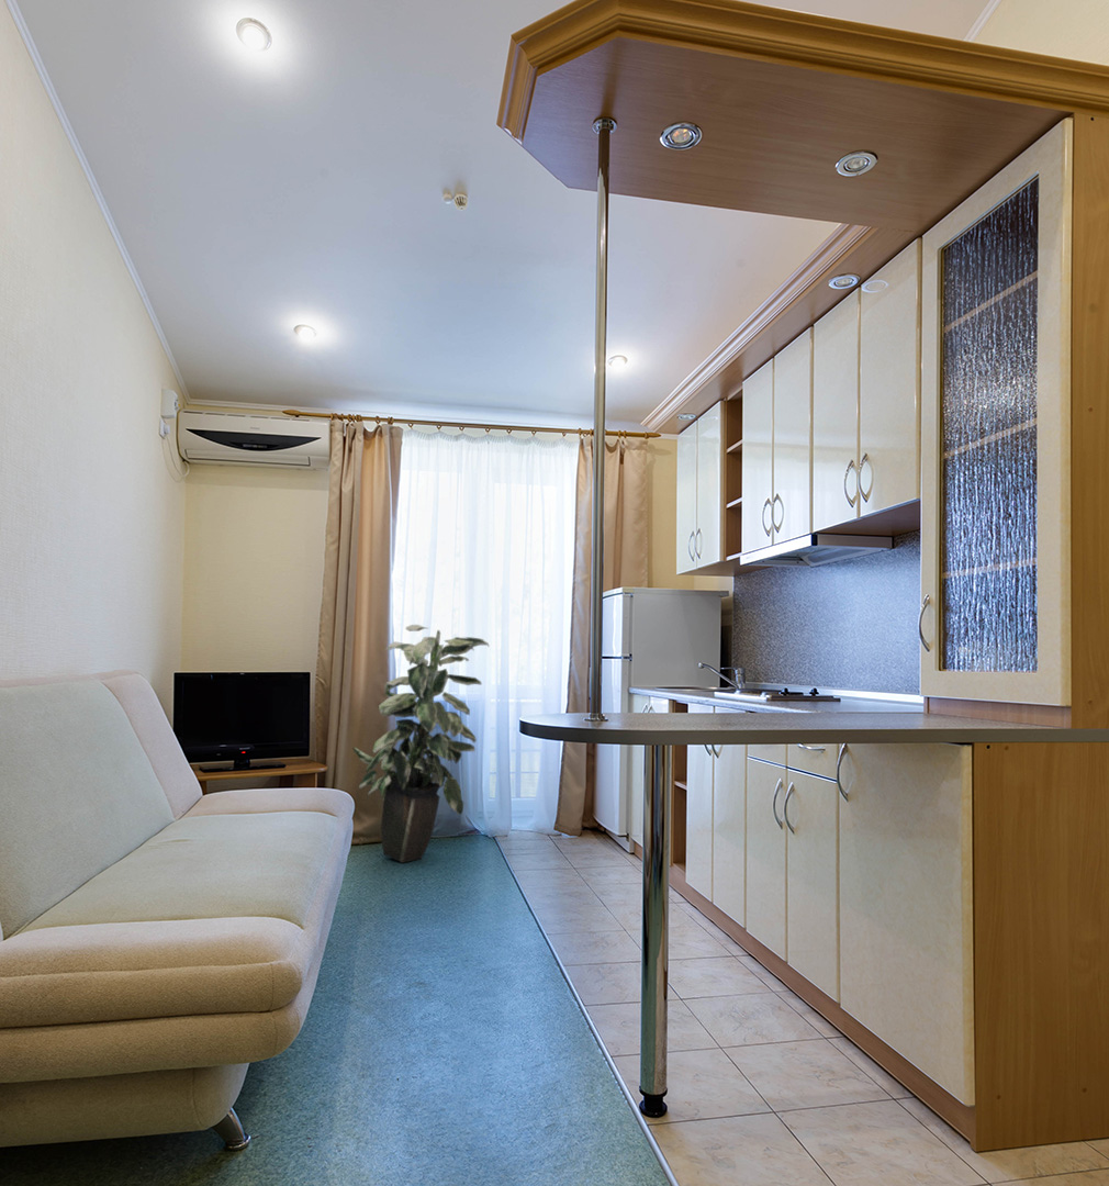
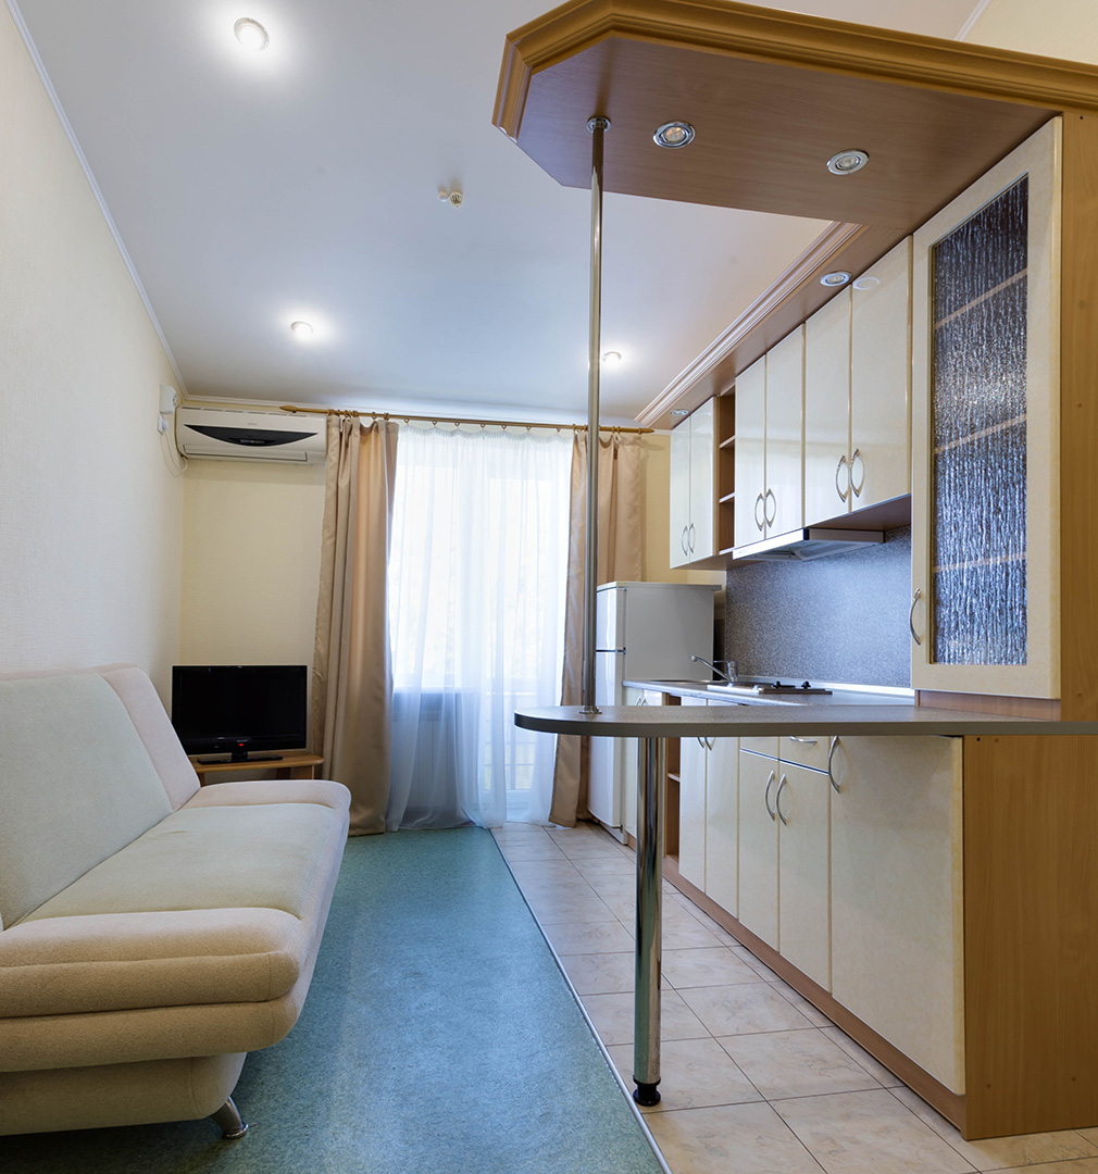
- indoor plant [351,624,490,864]
